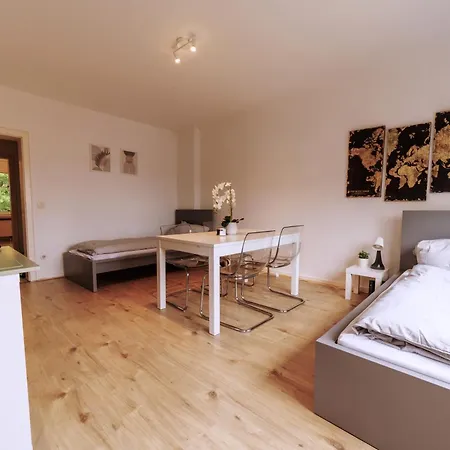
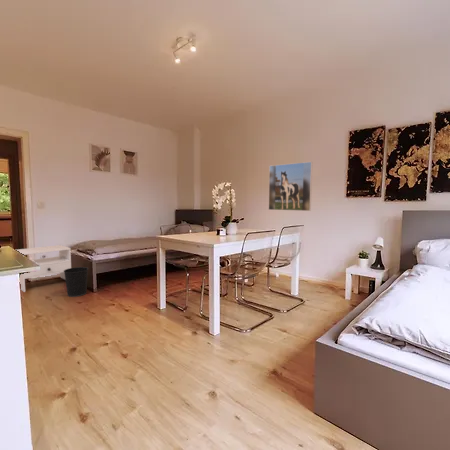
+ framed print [268,161,313,212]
+ wastebasket [64,266,89,298]
+ nightstand [16,244,72,293]
